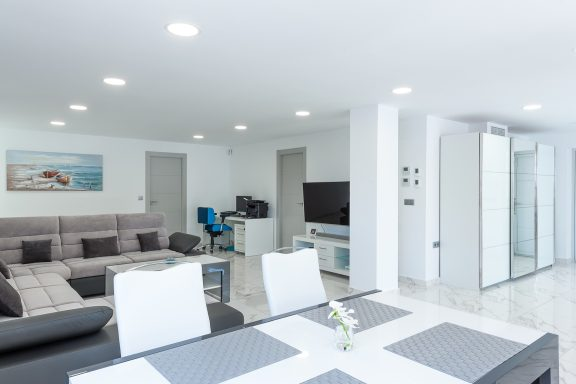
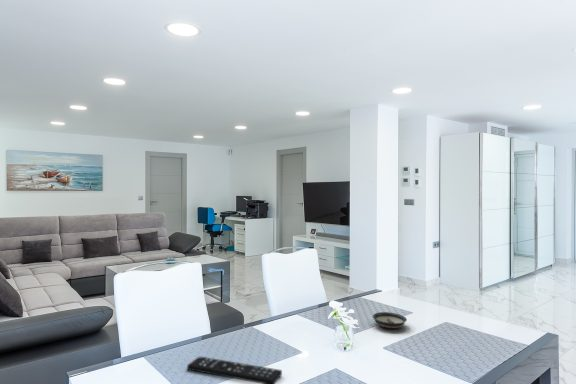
+ saucer [372,311,408,329]
+ remote control [186,355,283,384]
